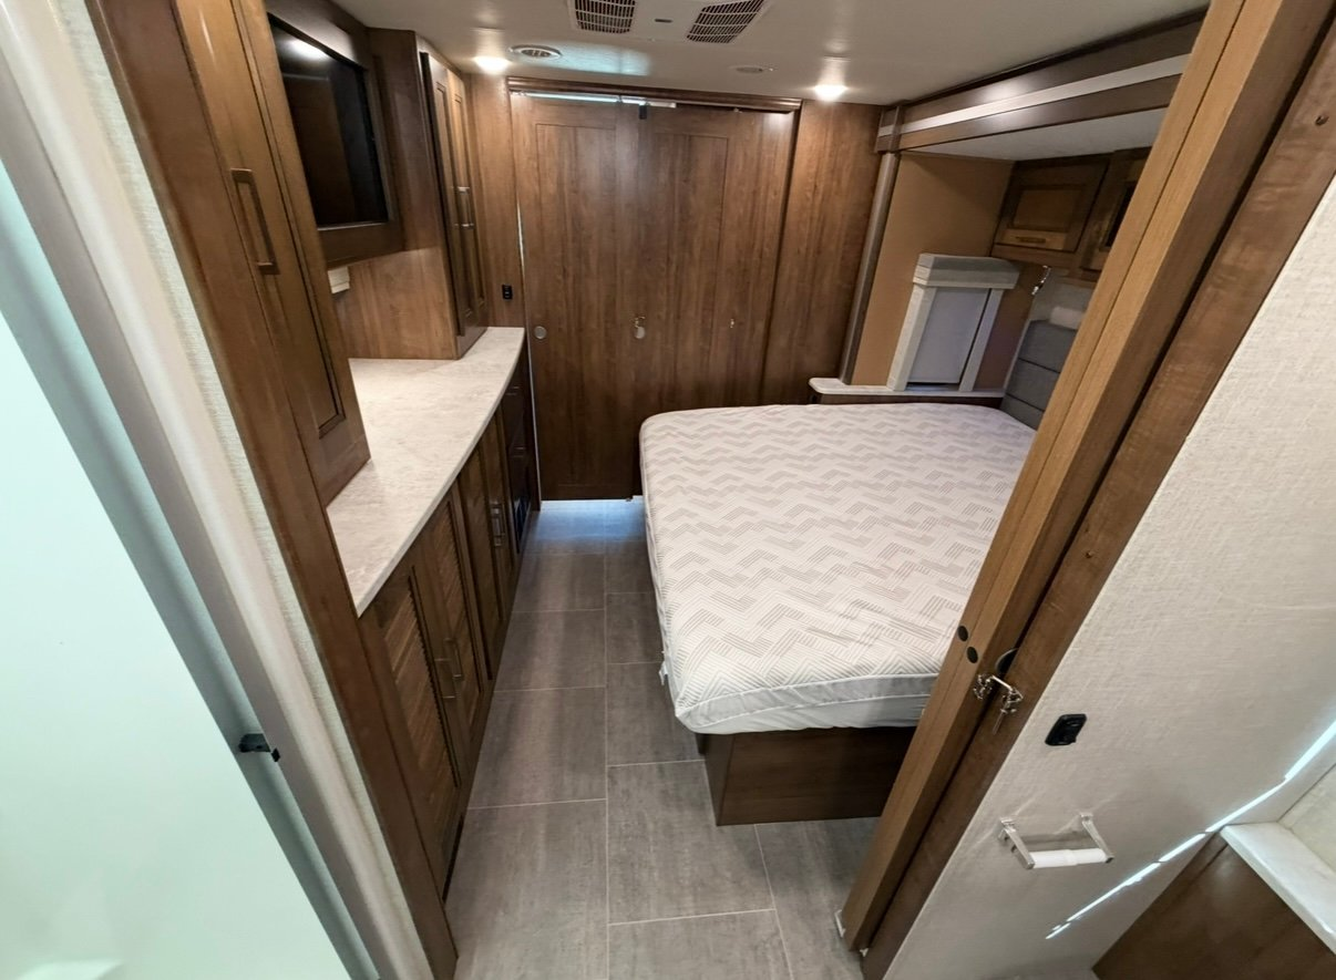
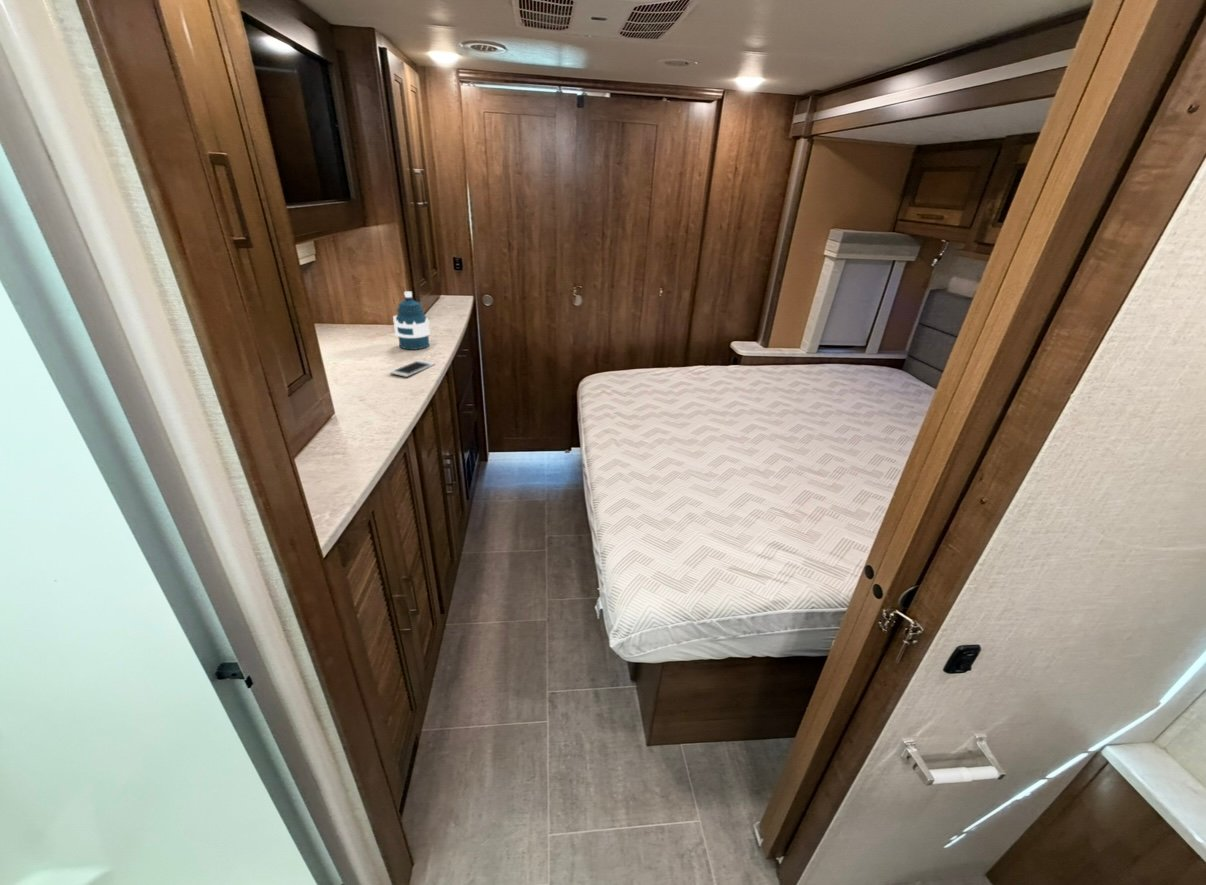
+ water bottle [392,290,431,350]
+ cell phone [389,359,436,378]
